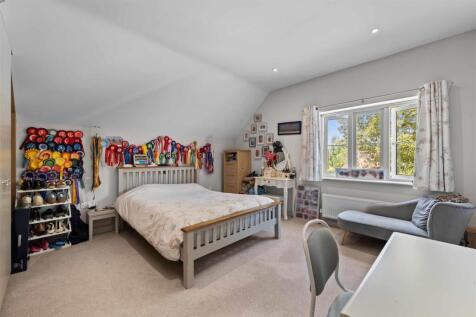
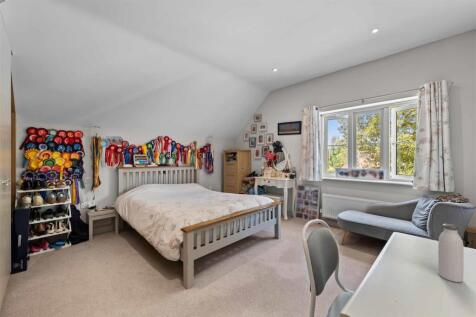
+ water bottle [437,223,465,283]
